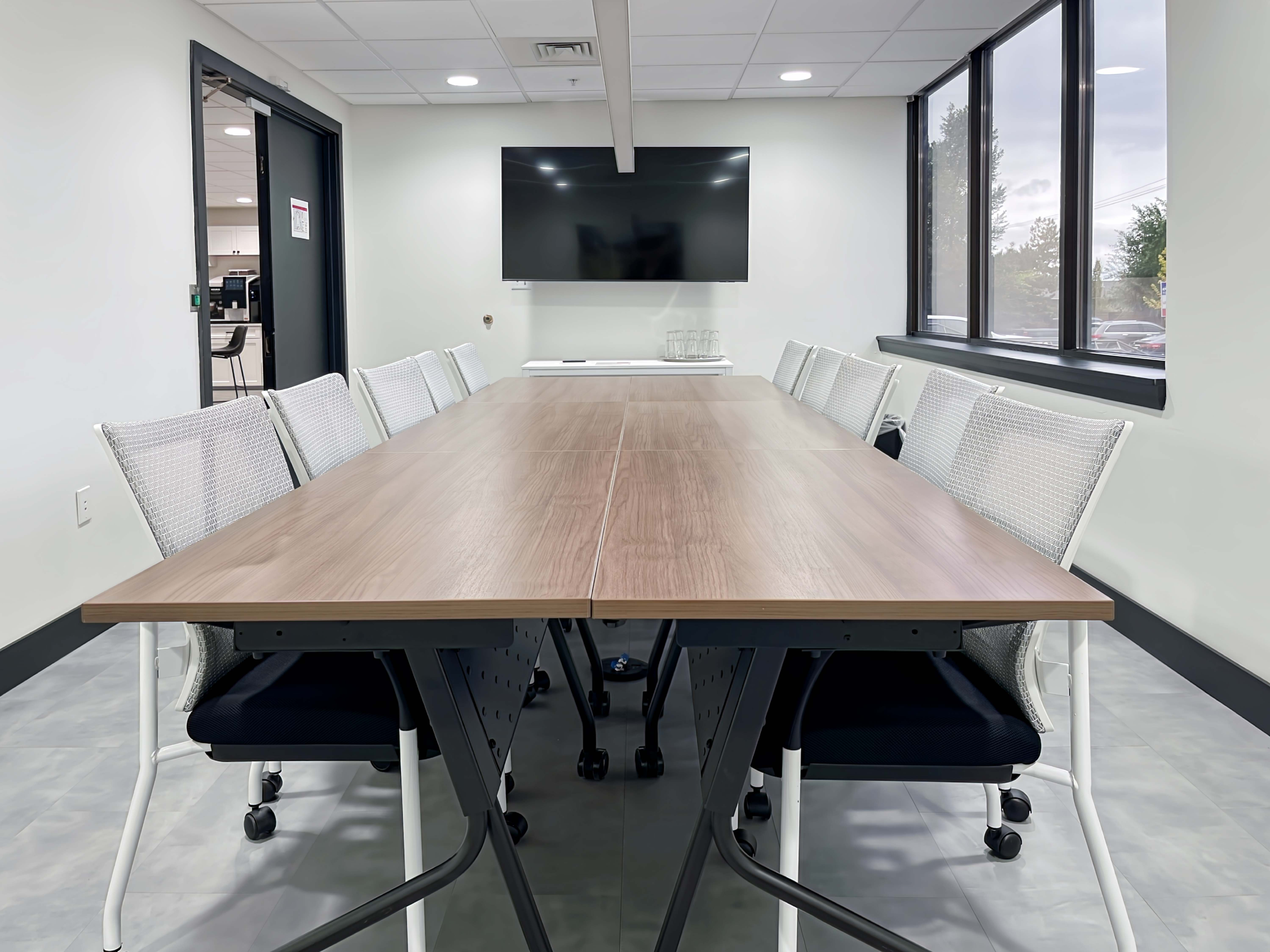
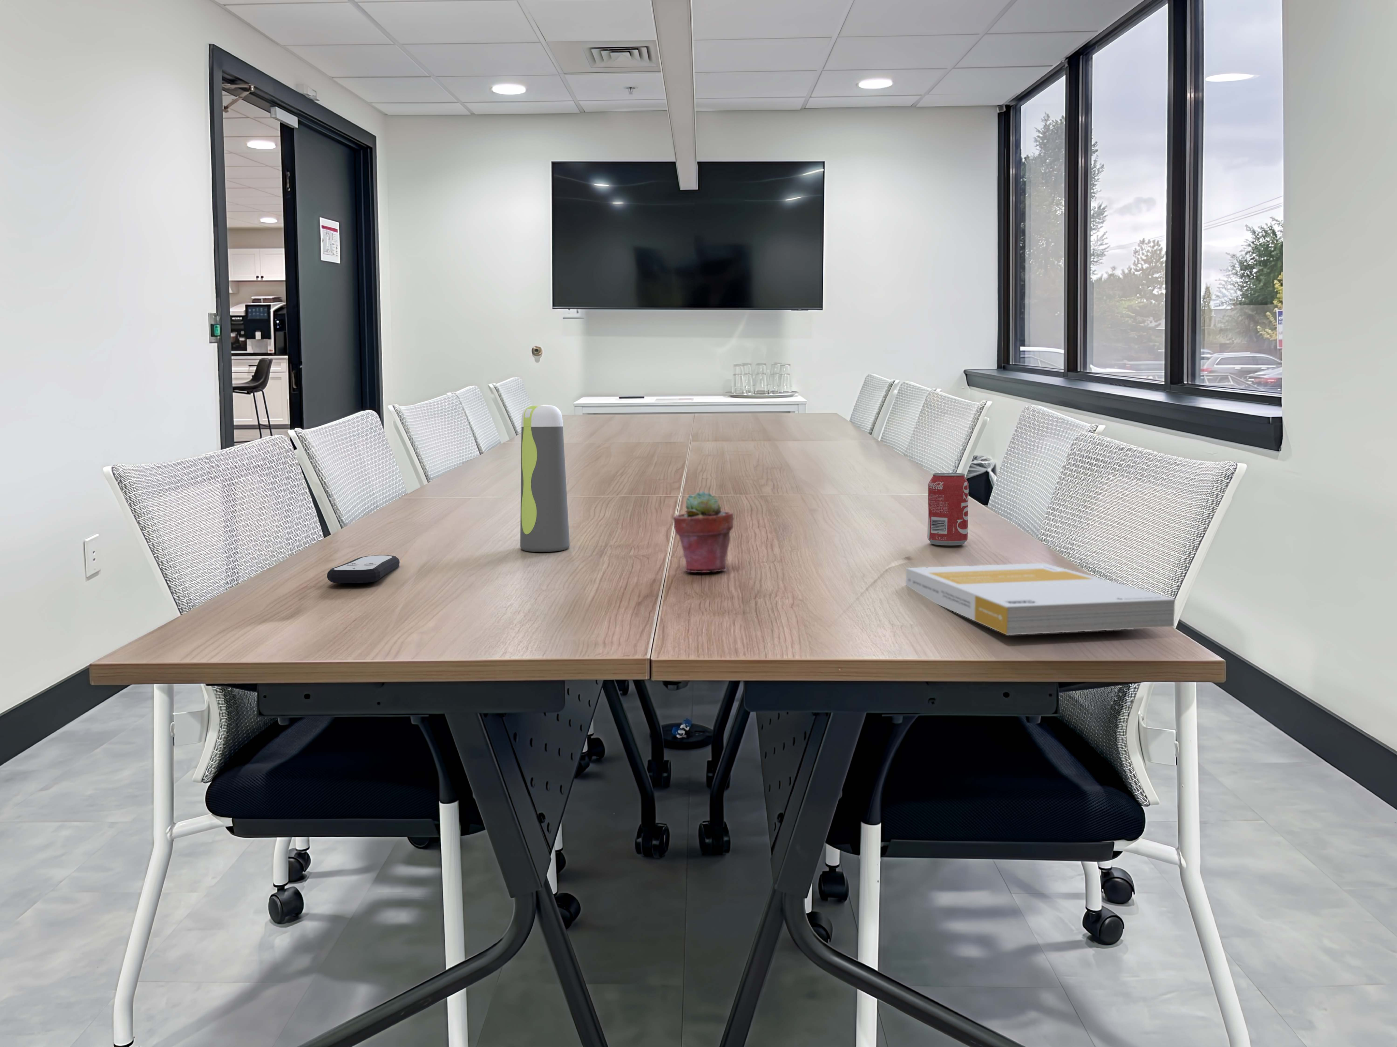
+ water bottle [520,405,570,552]
+ remote control [327,555,399,583]
+ book [905,563,1177,636]
+ beverage can [927,473,969,545]
+ potted succulent [673,491,735,572]
